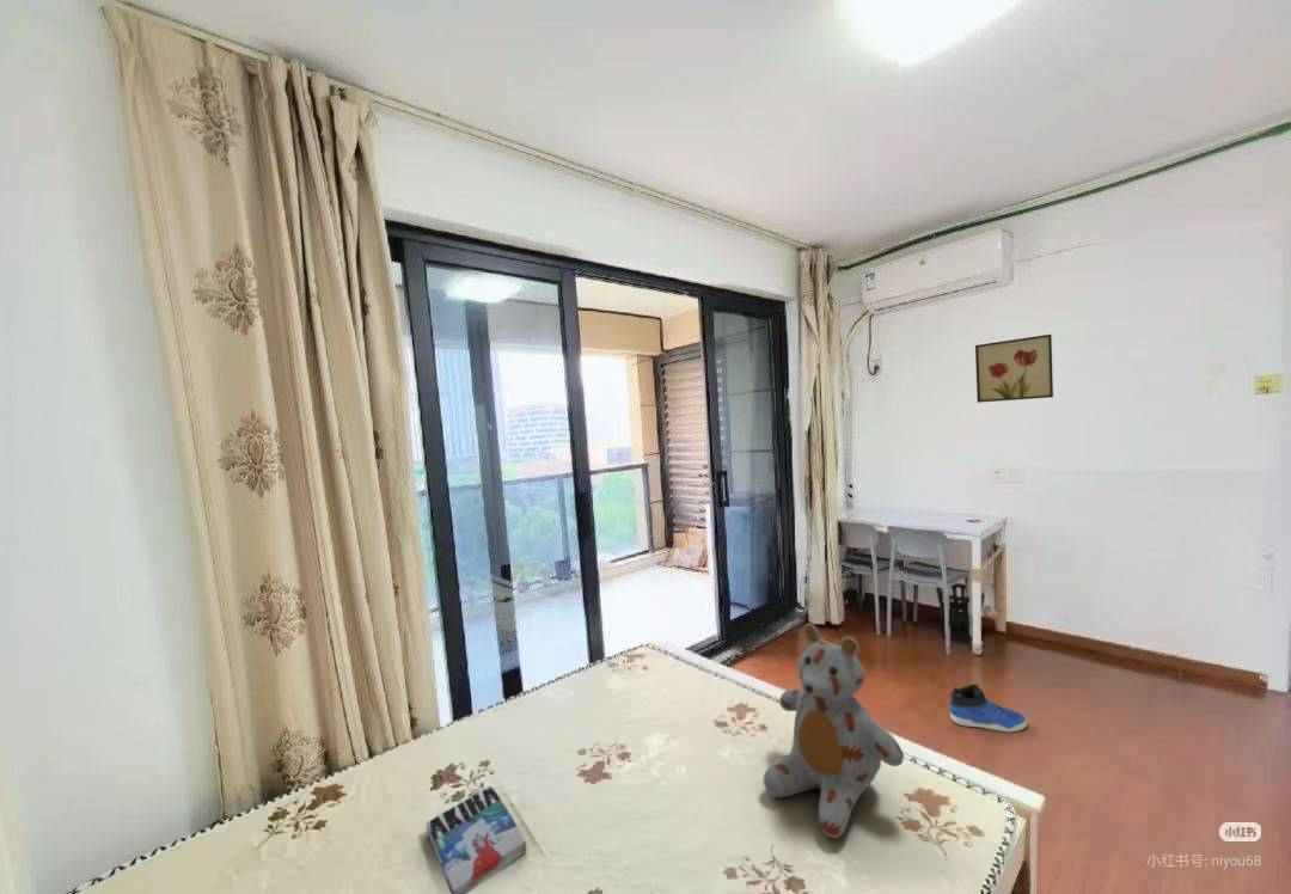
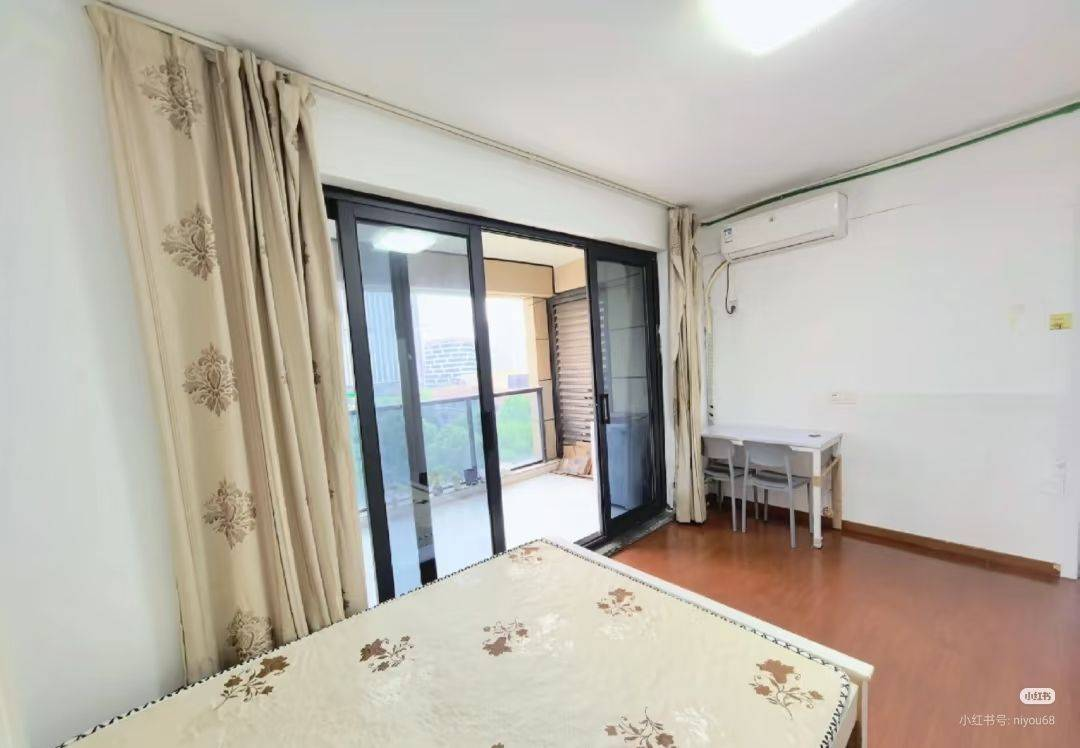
- book [426,784,528,894]
- stuffed bear [763,623,905,839]
- wall art [974,333,1054,404]
- sneaker [949,682,1028,734]
- wastebasket [935,582,986,645]
